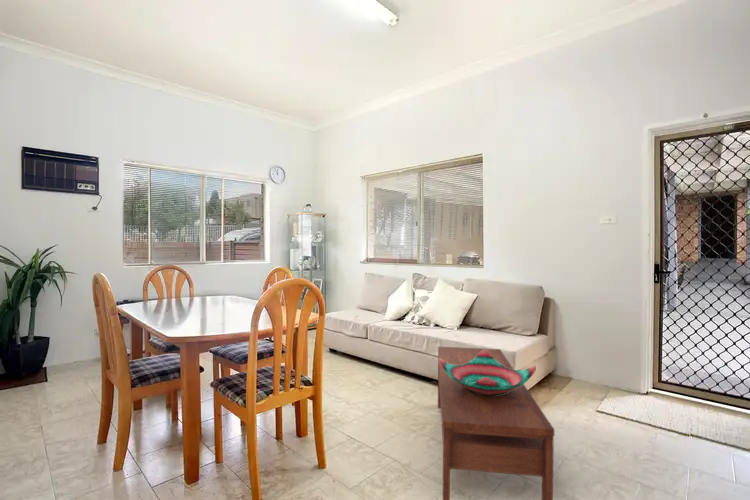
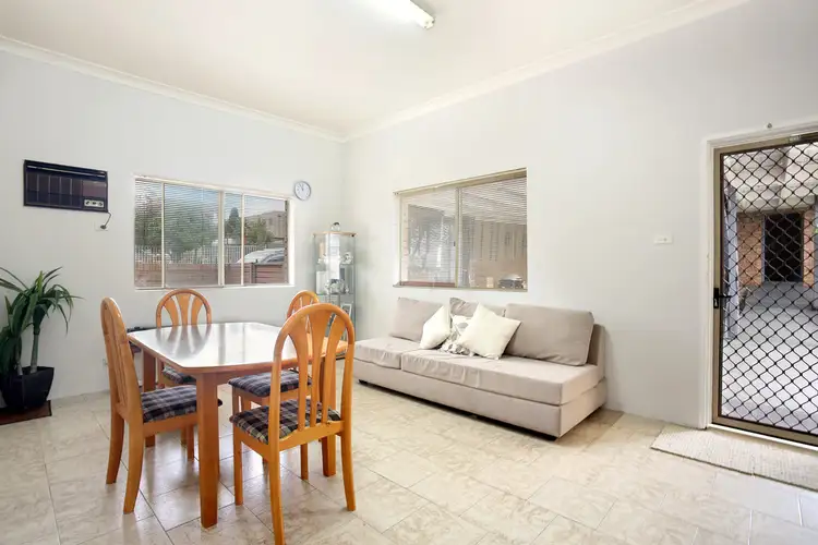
- coffee table [437,346,556,500]
- decorative bowl [439,350,537,397]
